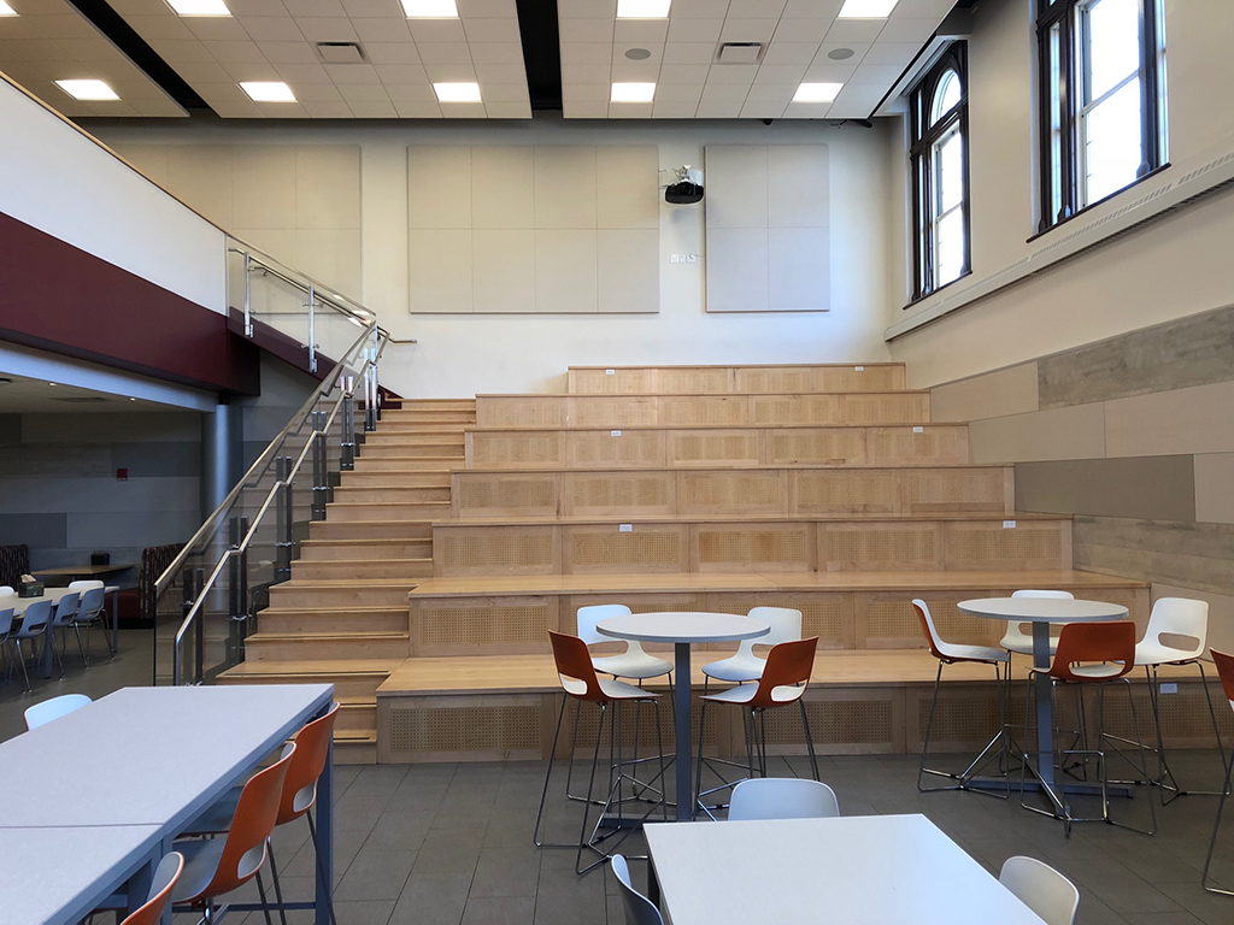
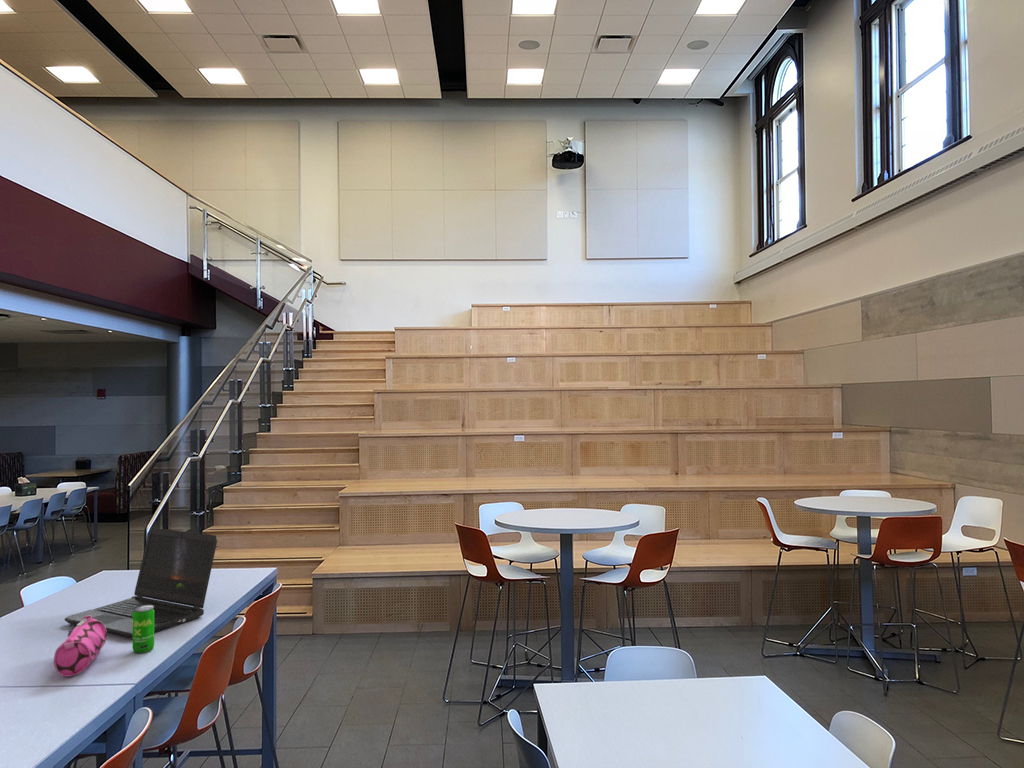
+ pencil case [53,615,108,678]
+ laptop computer [64,527,218,640]
+ beverage can [132,605,155,654]
